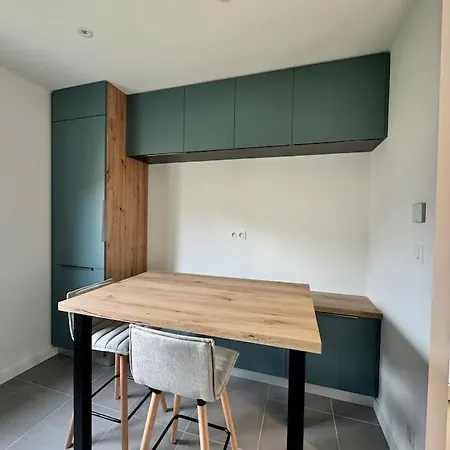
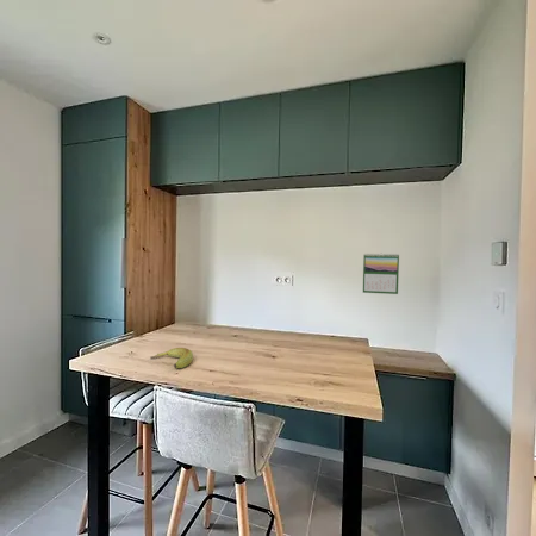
+ banana [149,347,194,369]
+ calendar [362,251,400,295]
